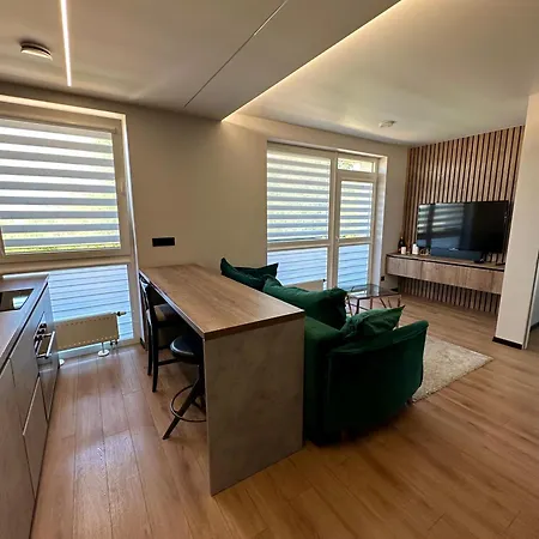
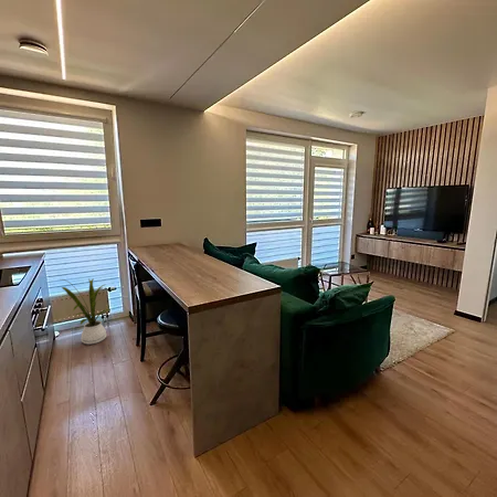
+ house plant [61,277,110,346]
